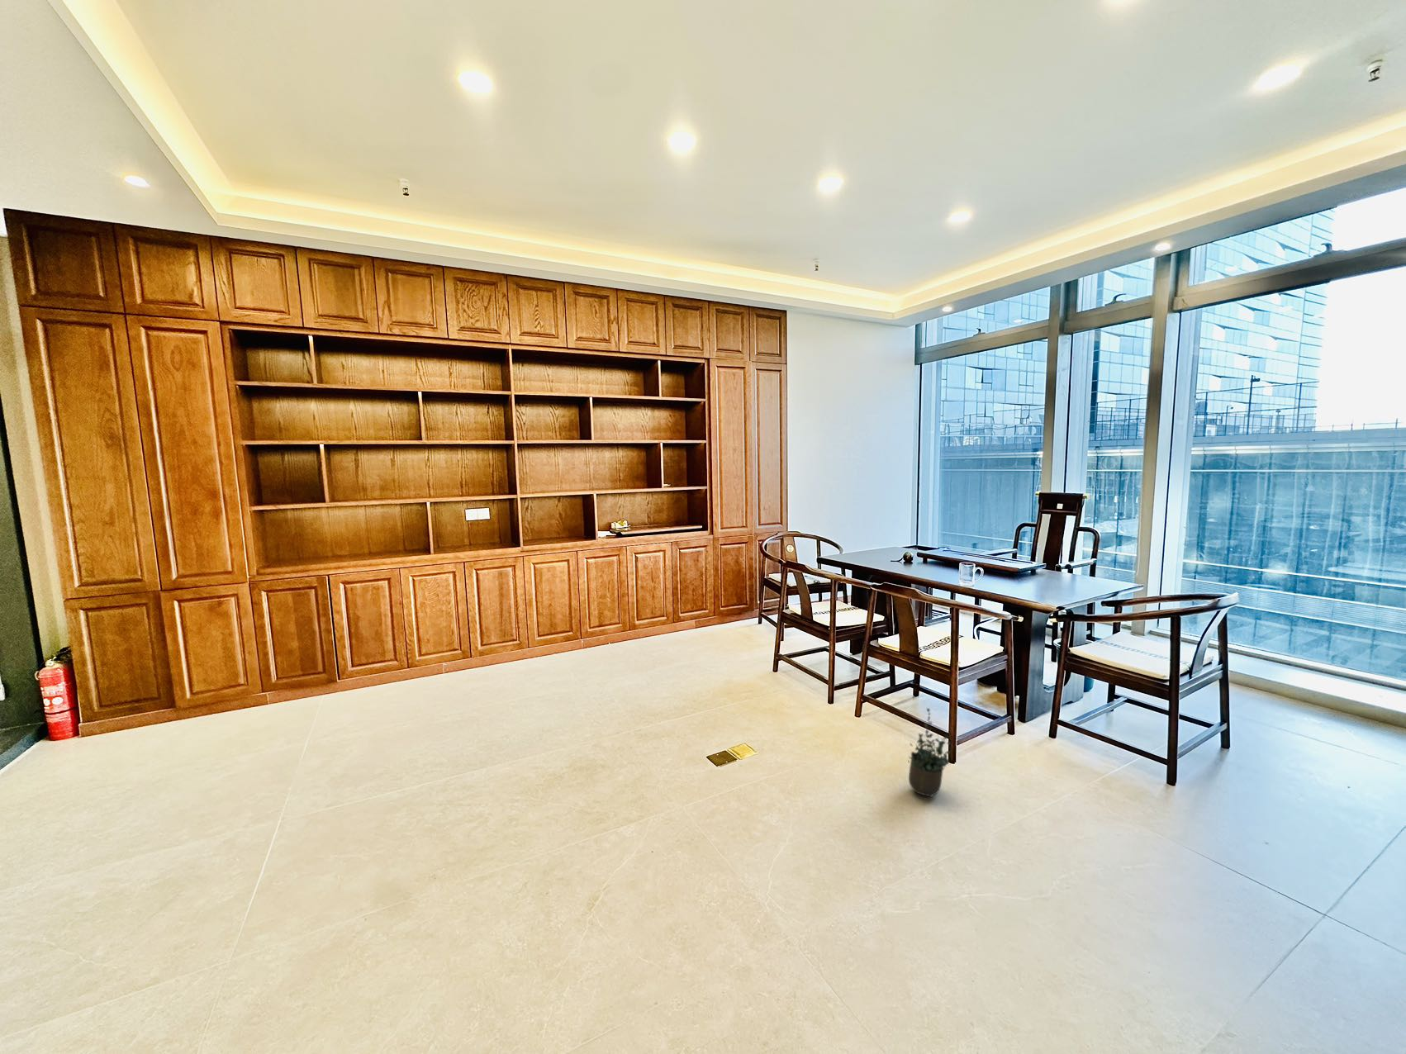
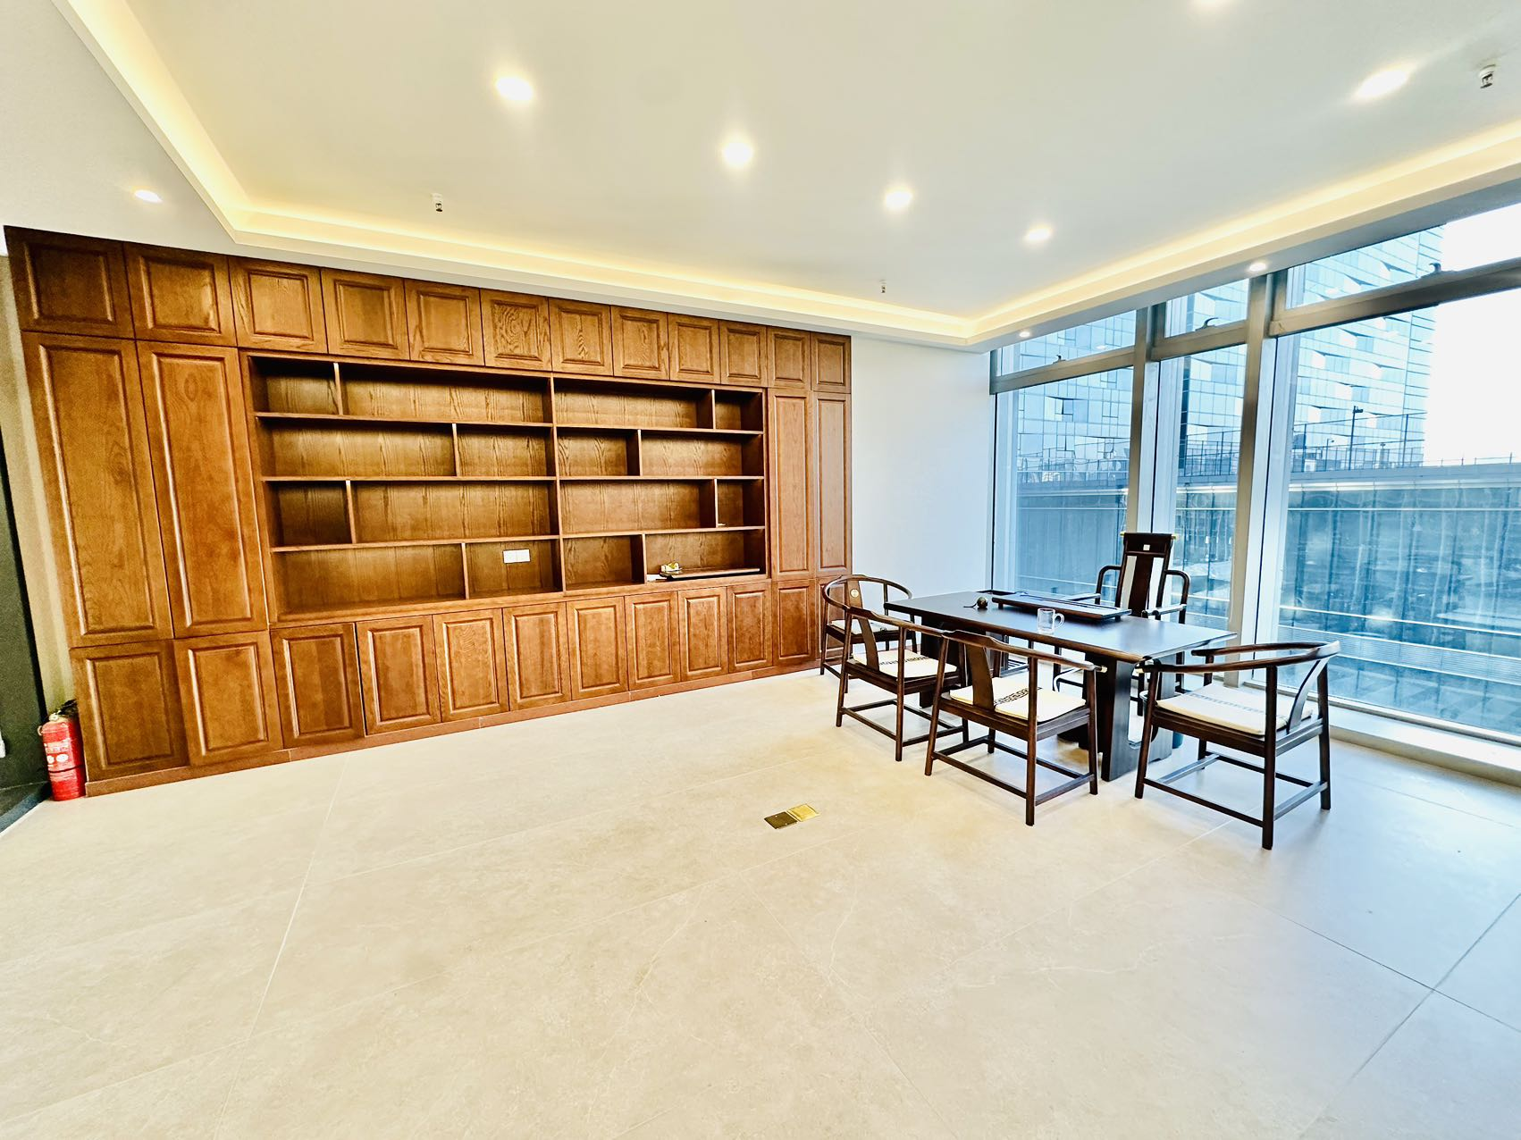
- potted plant [907,707,955,798]
